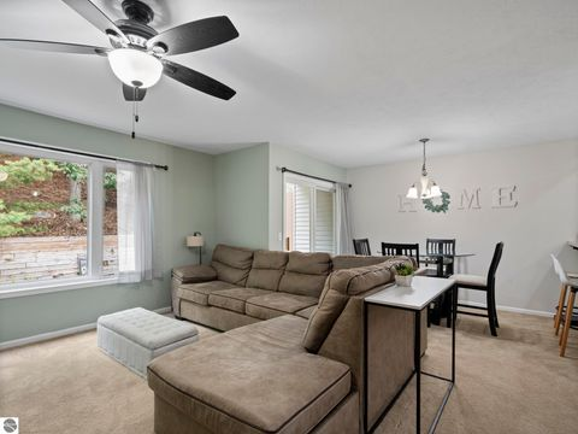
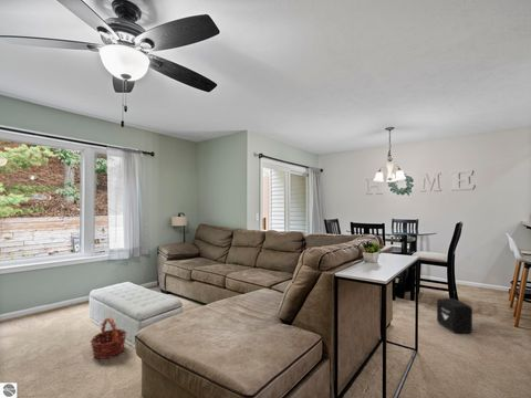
+ basket [90,316,127,360]
+ air purifier [436,297,473,334]
